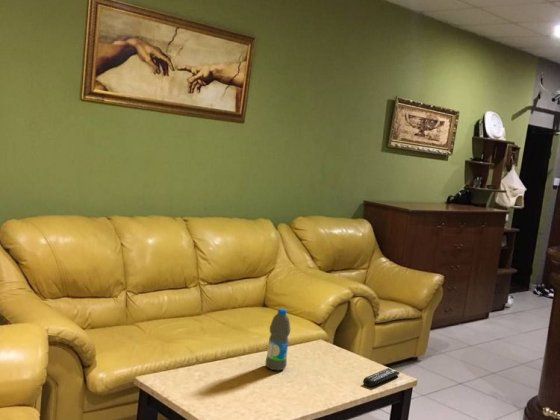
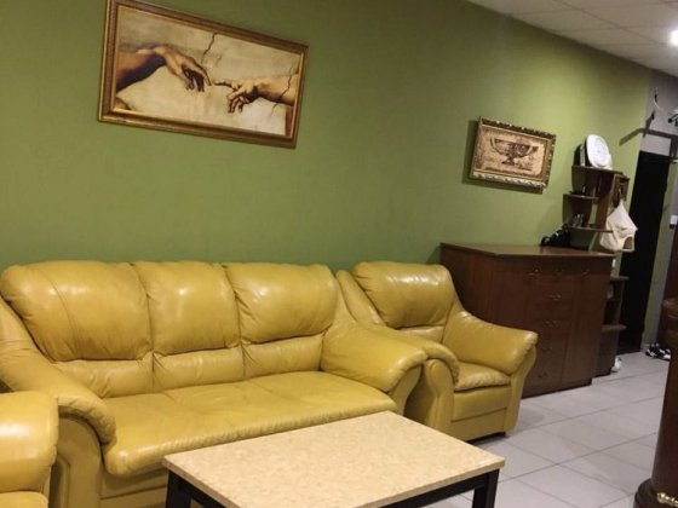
- remote control [362,367,401,388]
- water bottle [264,308,292,372]
